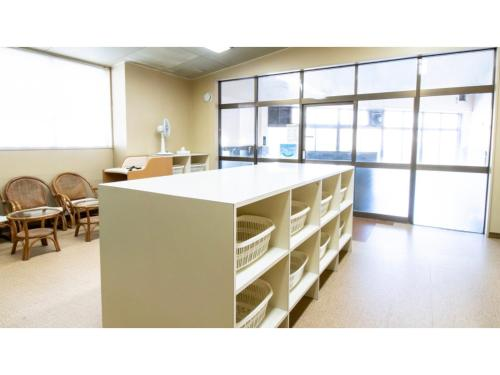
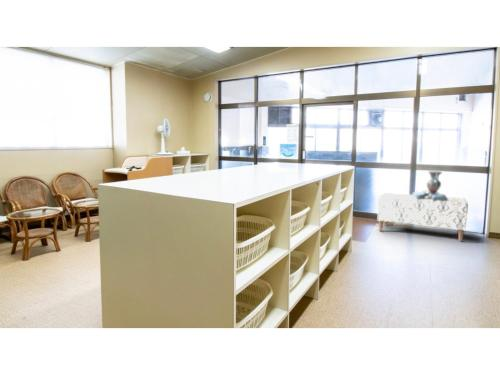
+ decorative urn [411,170,448,201]
+ bench [376,192,469,242]
